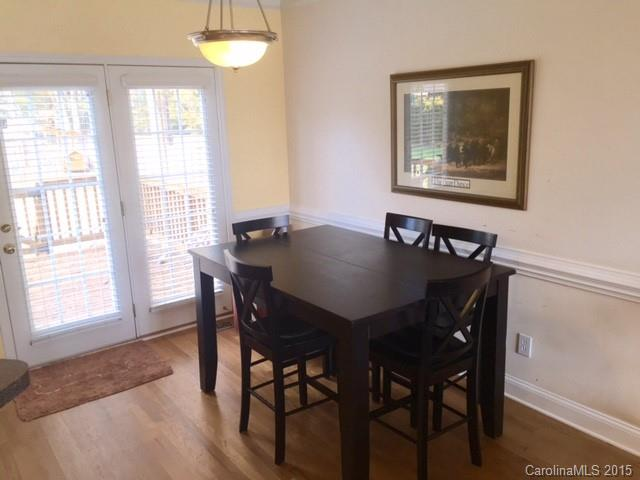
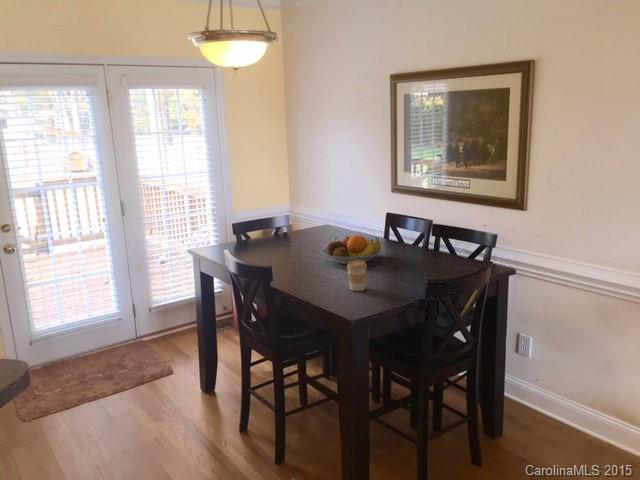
+ fruit bowl [320,234,385,265]
+ coffee cup [346,260,368,292]
